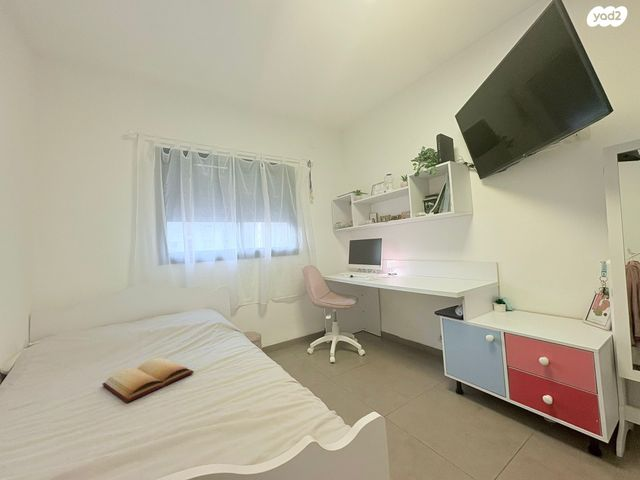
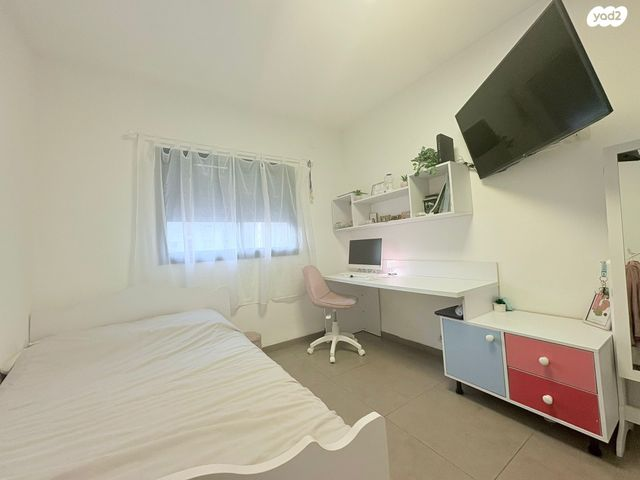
- bible [101,357,195,403]
